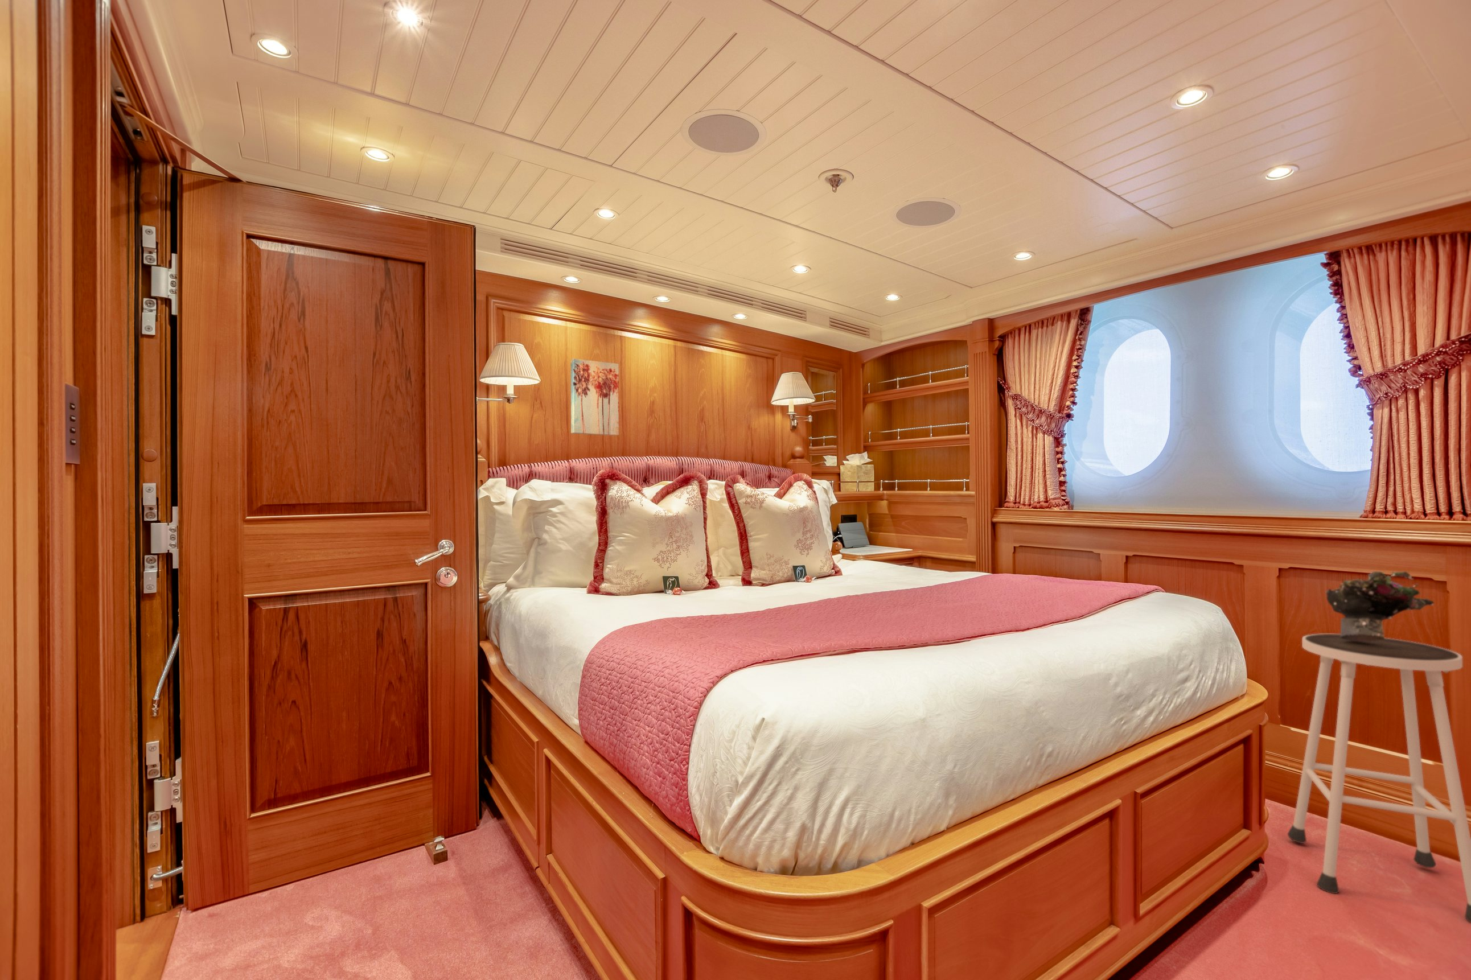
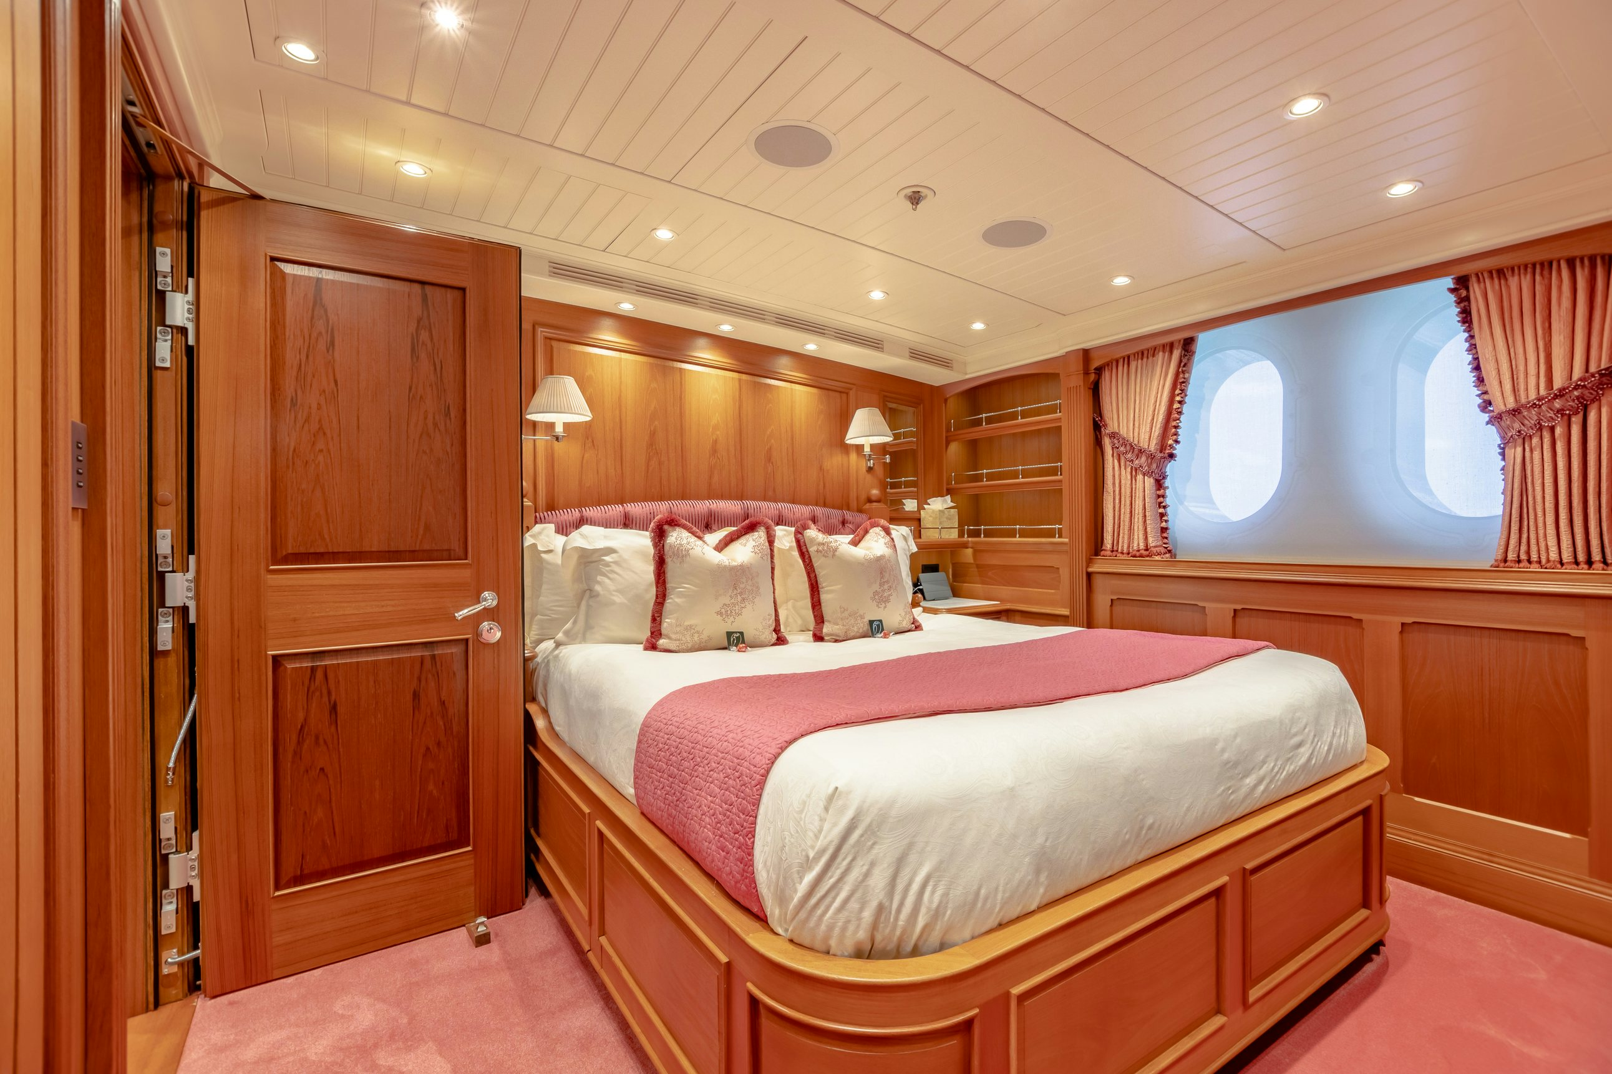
- stool [1286,633,1471,923]
- wall art [571,358,619,436]
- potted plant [1324,571,1435,641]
